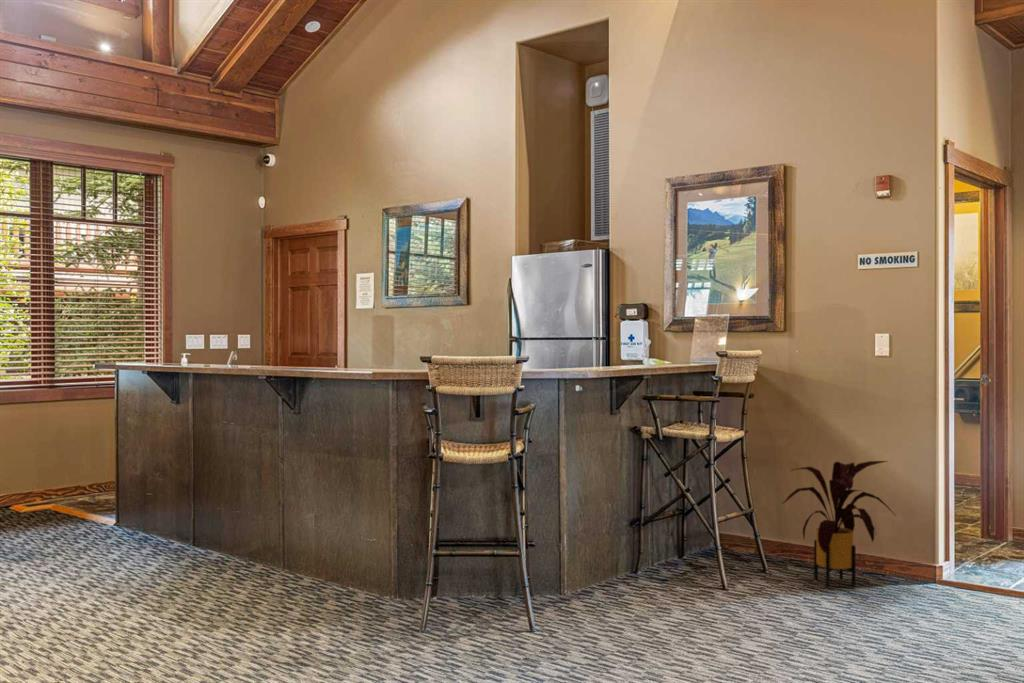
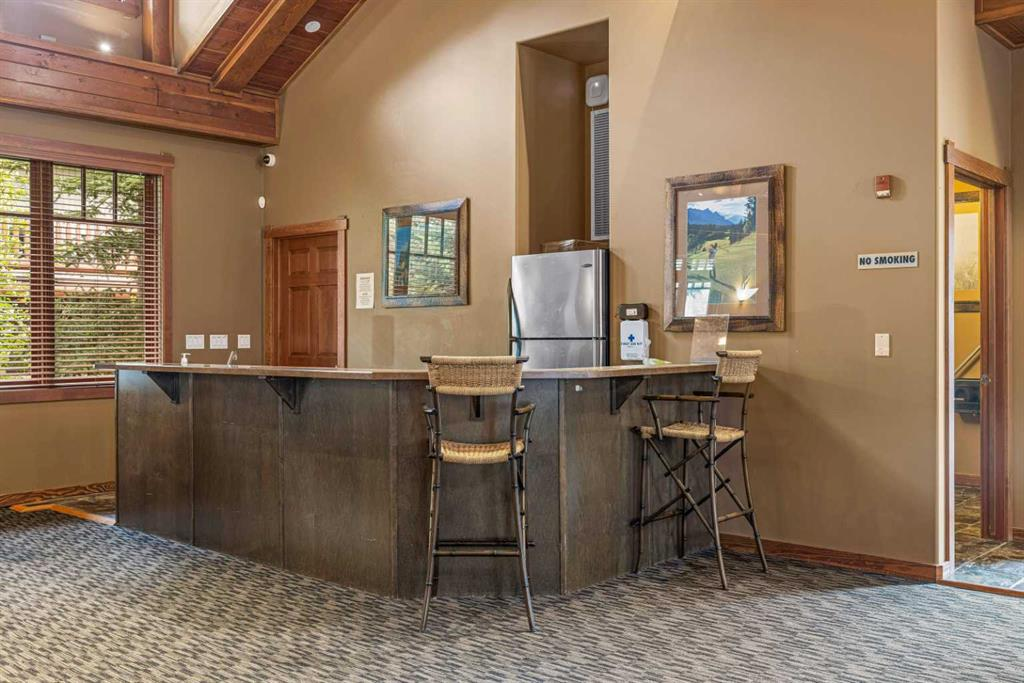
- house plant [781,460,898,588]
